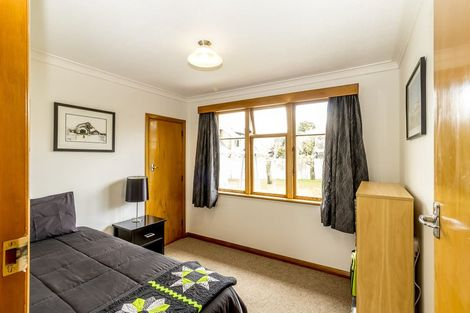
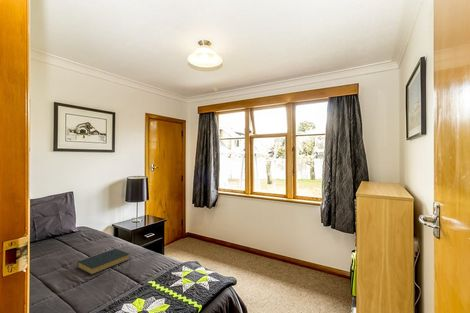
+ hardback book [76,248,131,276]
